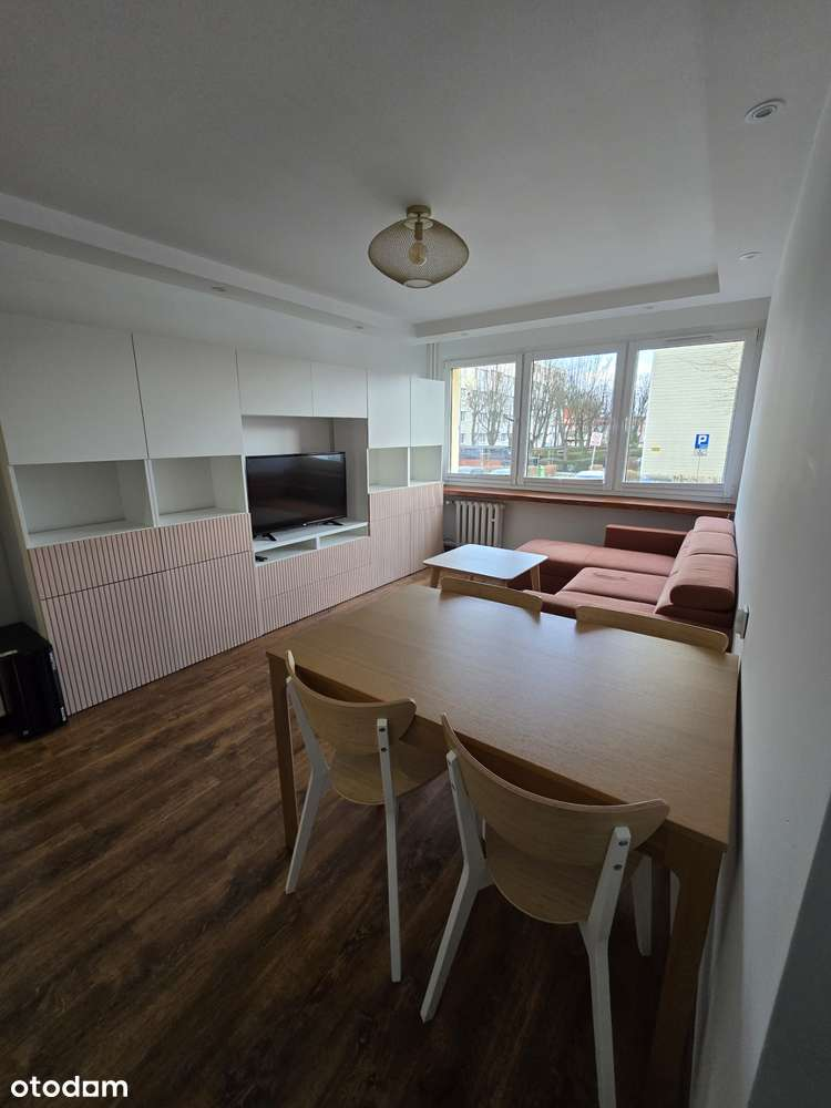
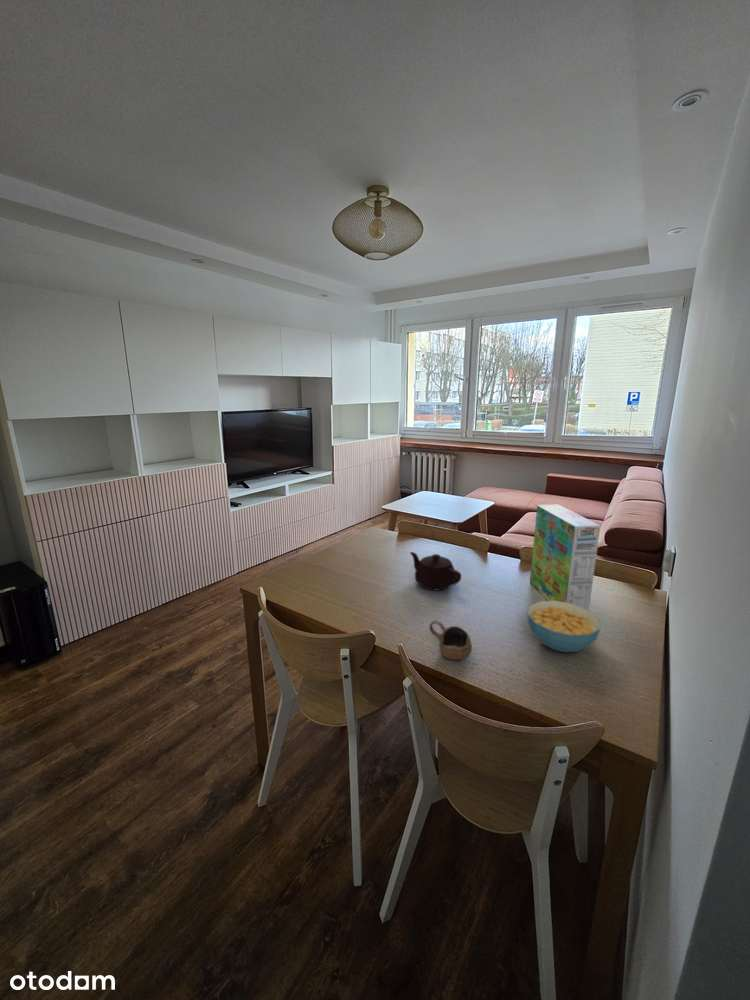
+ cereal box [529,504,601,611]
+ cup [428,619,473,661]
+ teapot [409,551,462,592]
+ cereal bowl [526,600,602,653]
